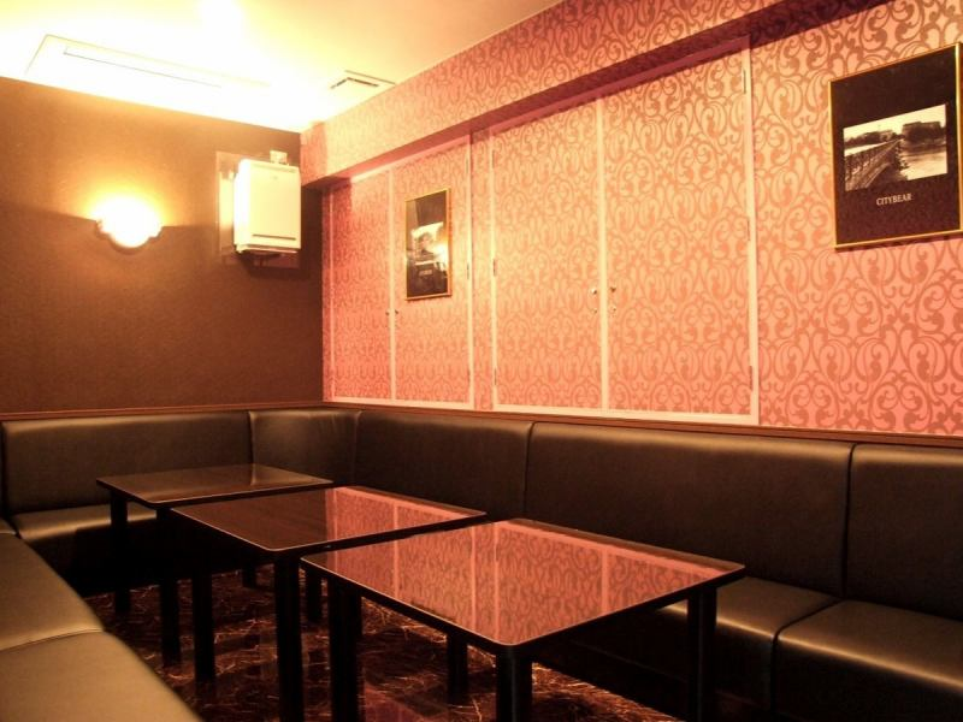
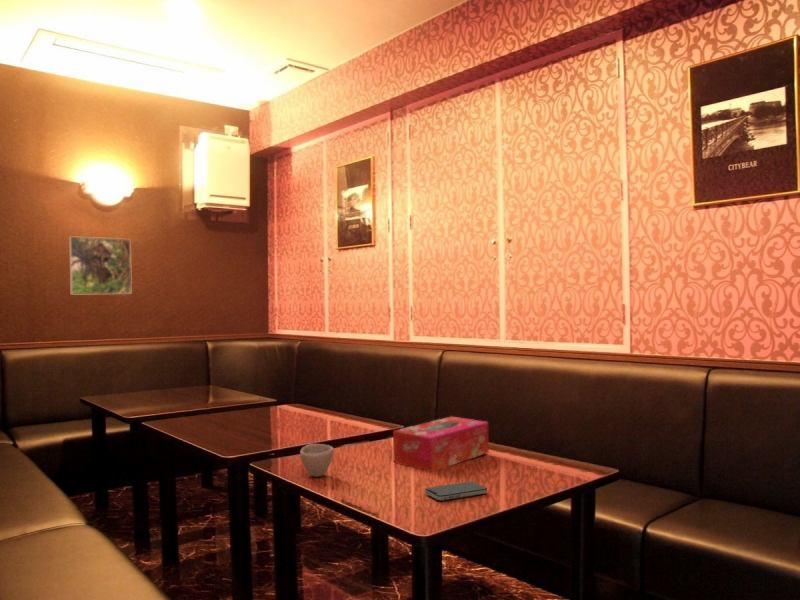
+ smartphone [424,481,488,501]
+ tissue box [392,415,490,472]
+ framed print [68,235,133,296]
+ cup [299,443,335,478]
